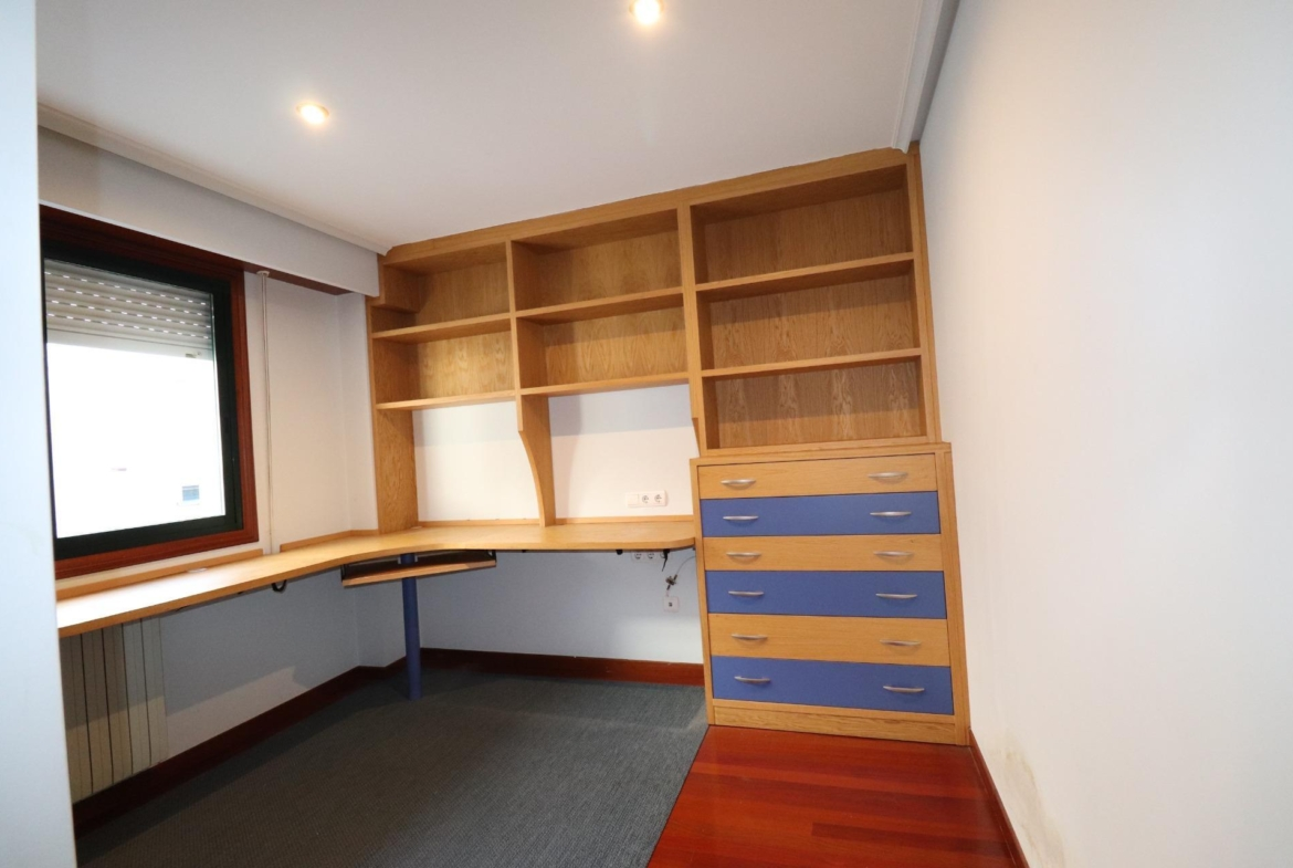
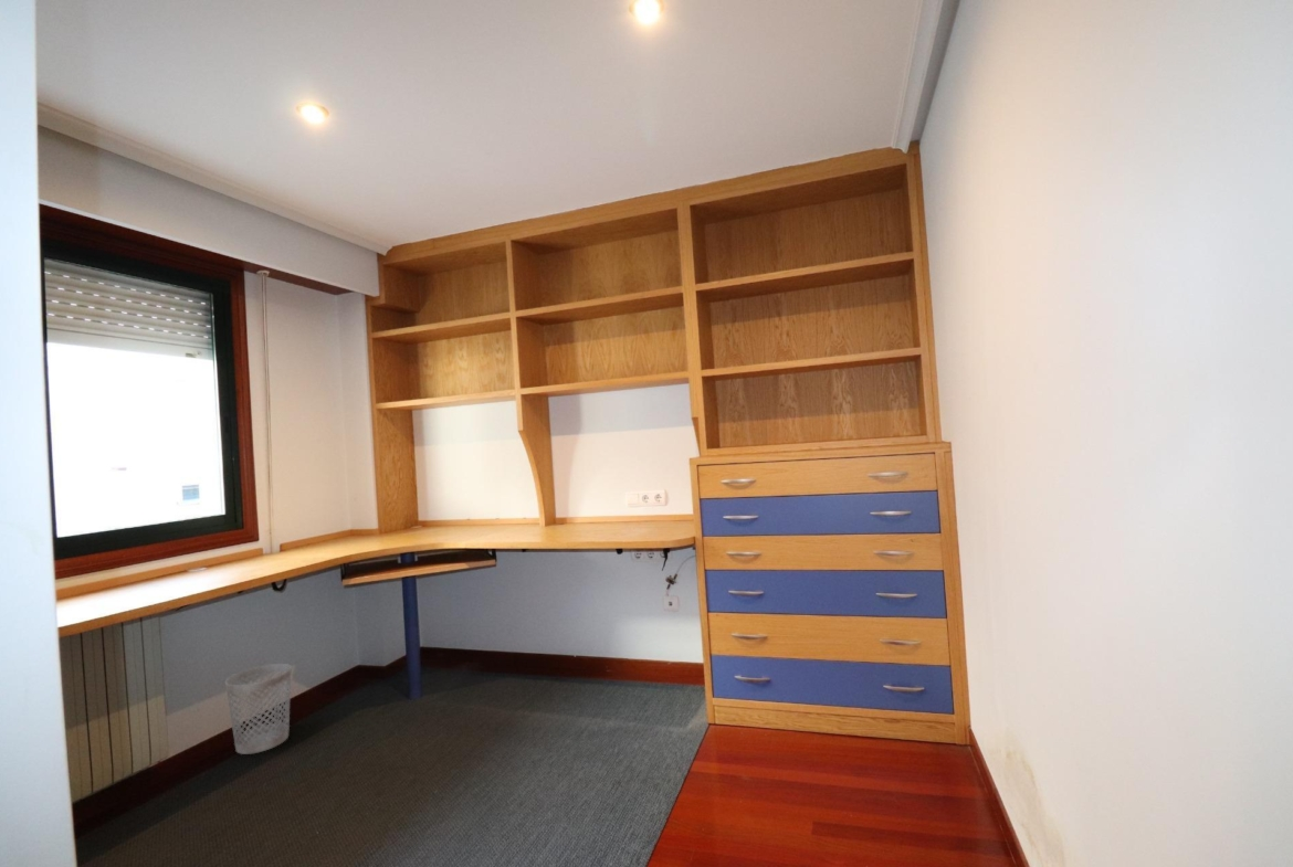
+ wastebasket [224,663,293,755]
